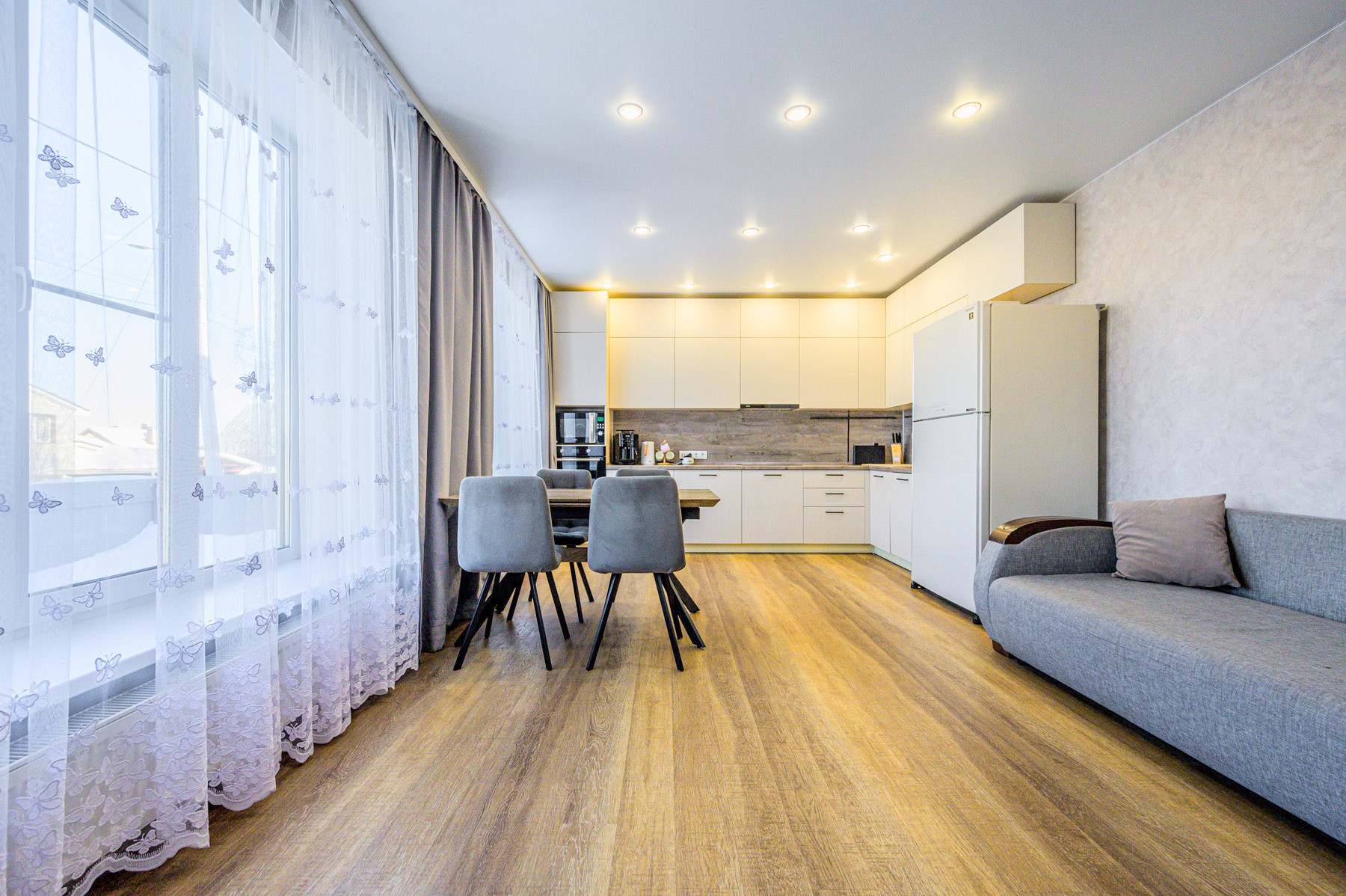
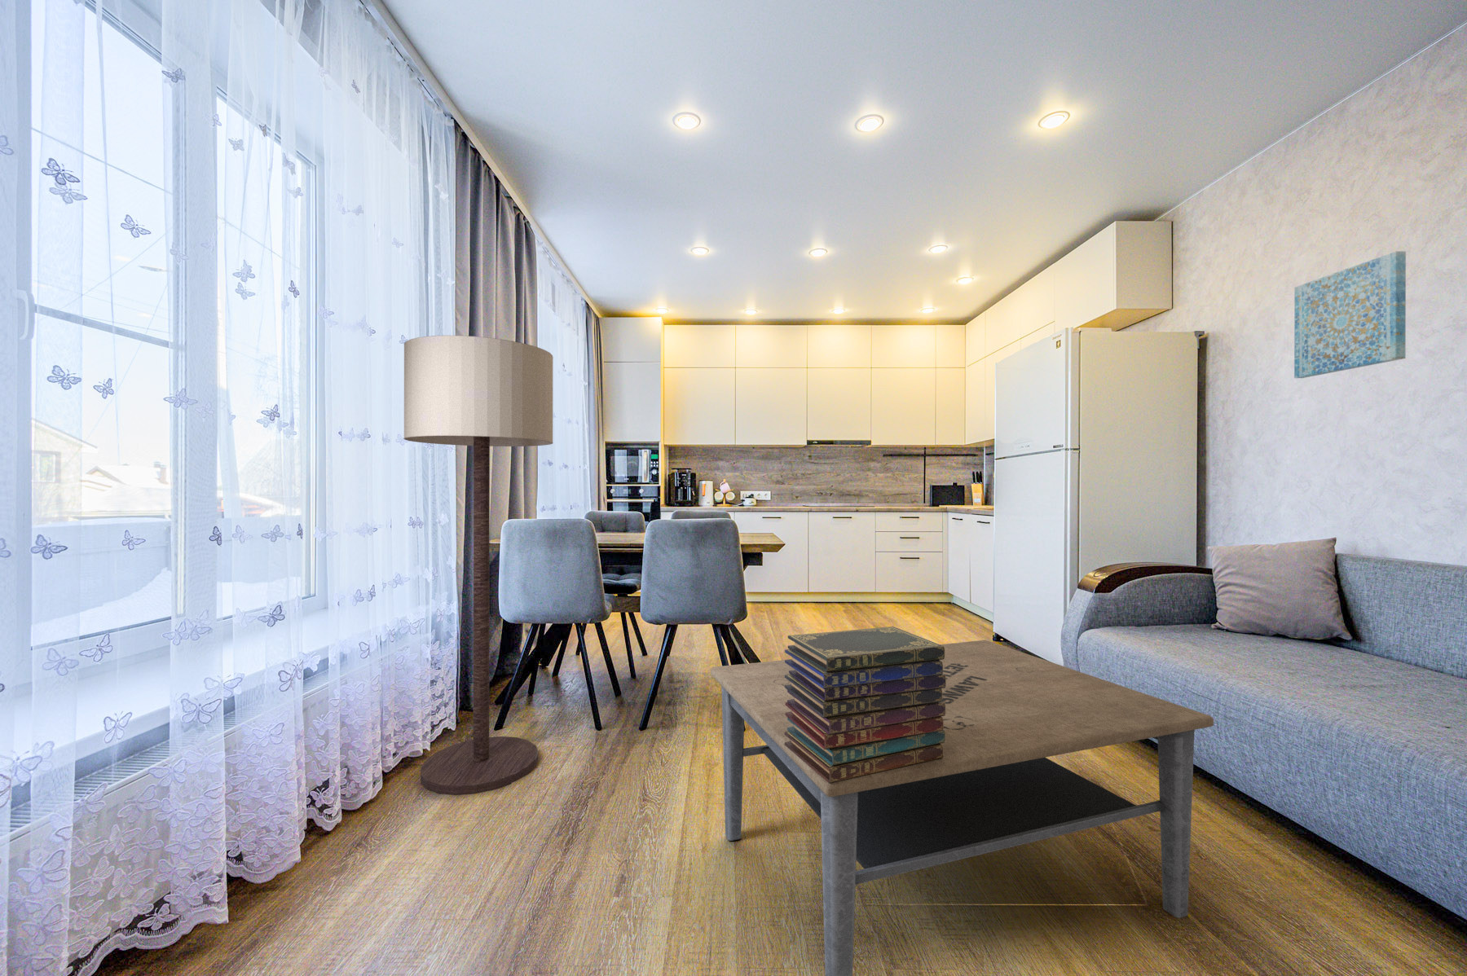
+ floor lamp [402,334,554,796]
+ coffee table [710,639,1214,976]
+ book stack [784,625,946,783]
+ wall art [1294,251,1407,379]
